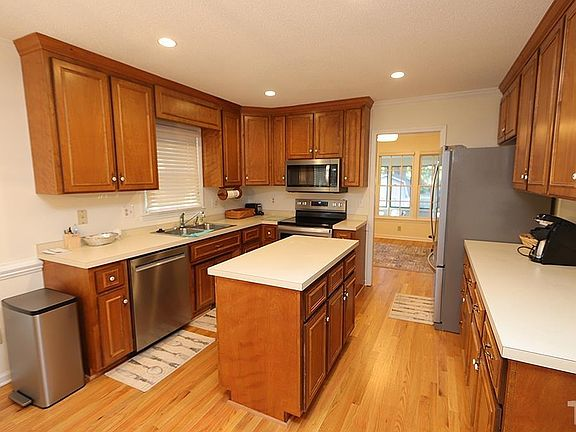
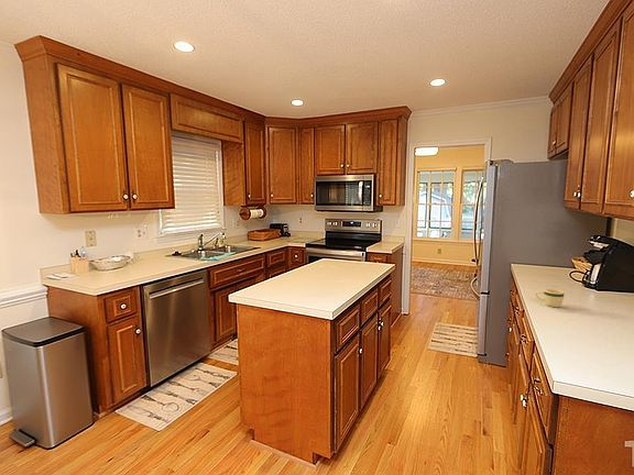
+ mug [534,288,565,308]
